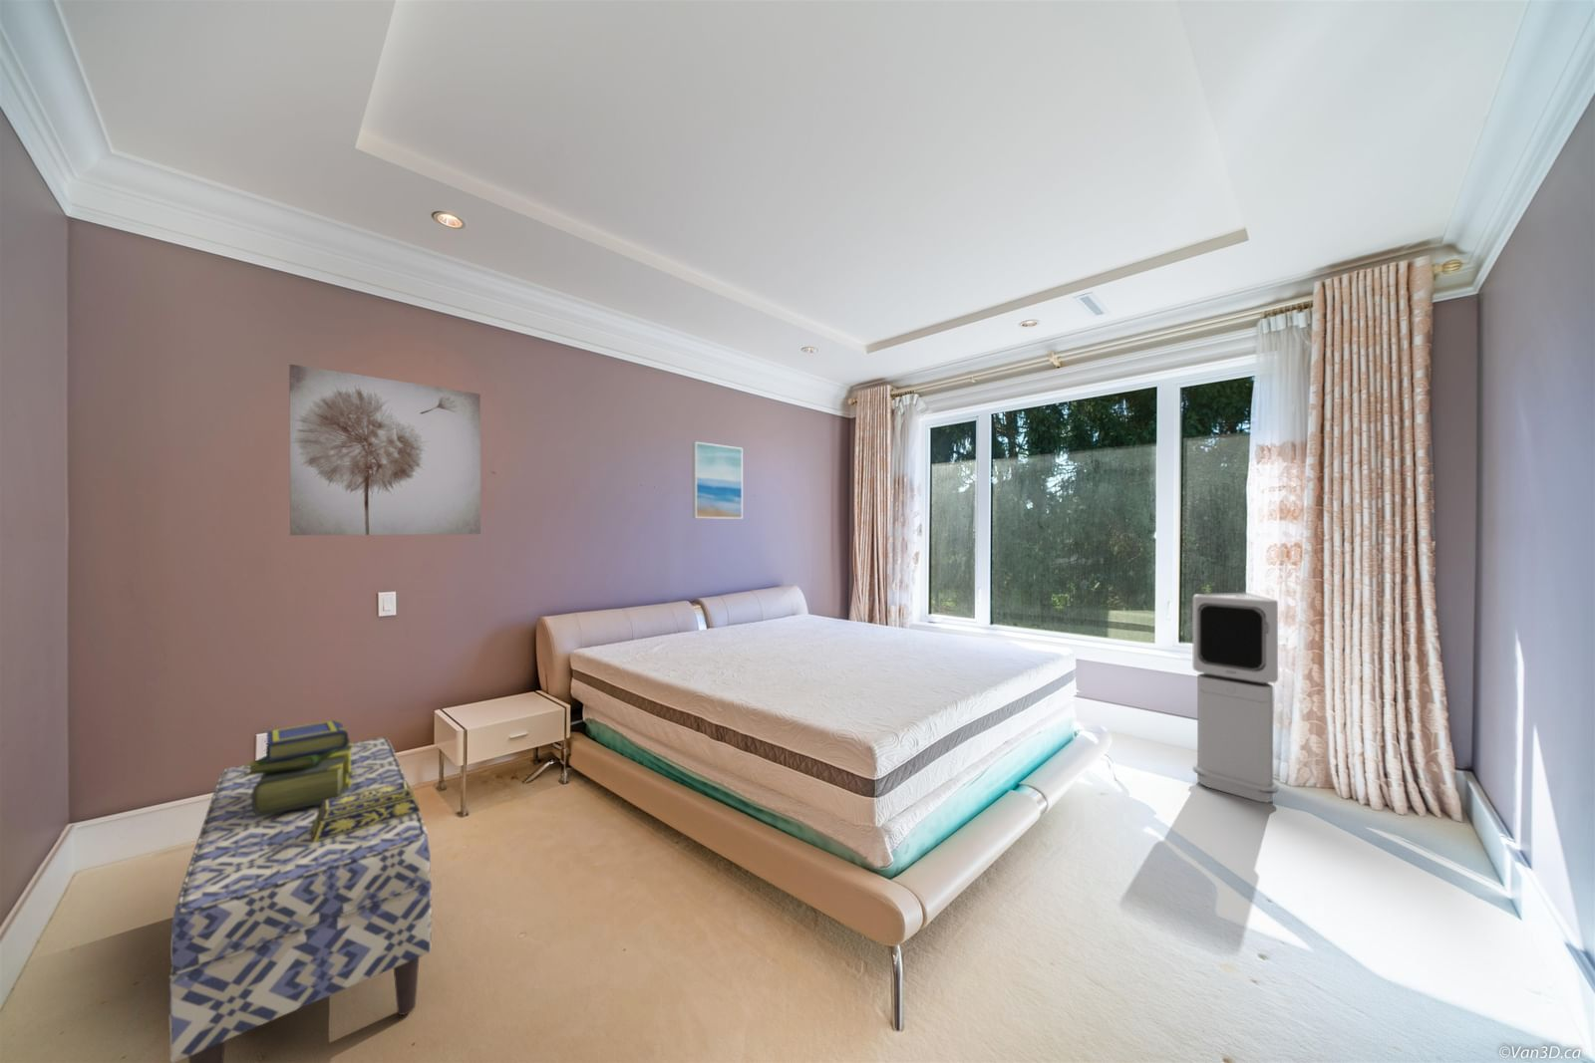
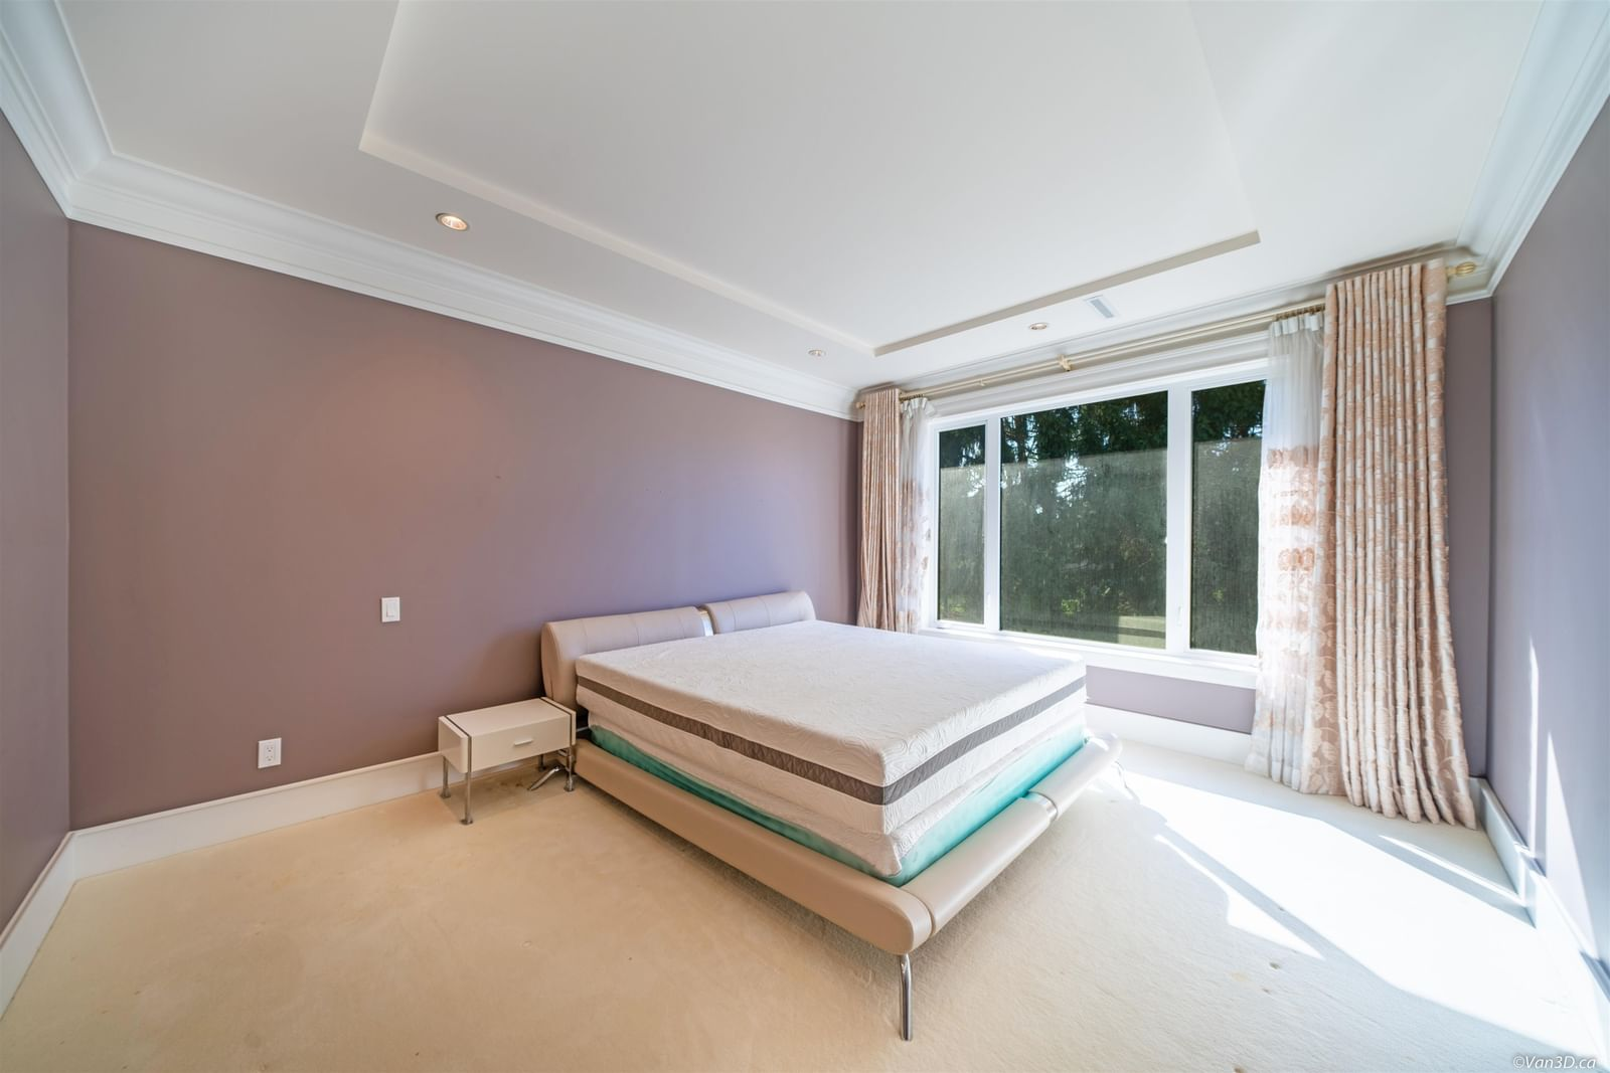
- decorative box [310,779,421,842]
- bench [169,737,433,1063]
- stack of books [244,719,352,816]
- wall art [691,440,744,520]
- air purifier [1192,592,1279,804]
- wall art [288,364,482,536]
